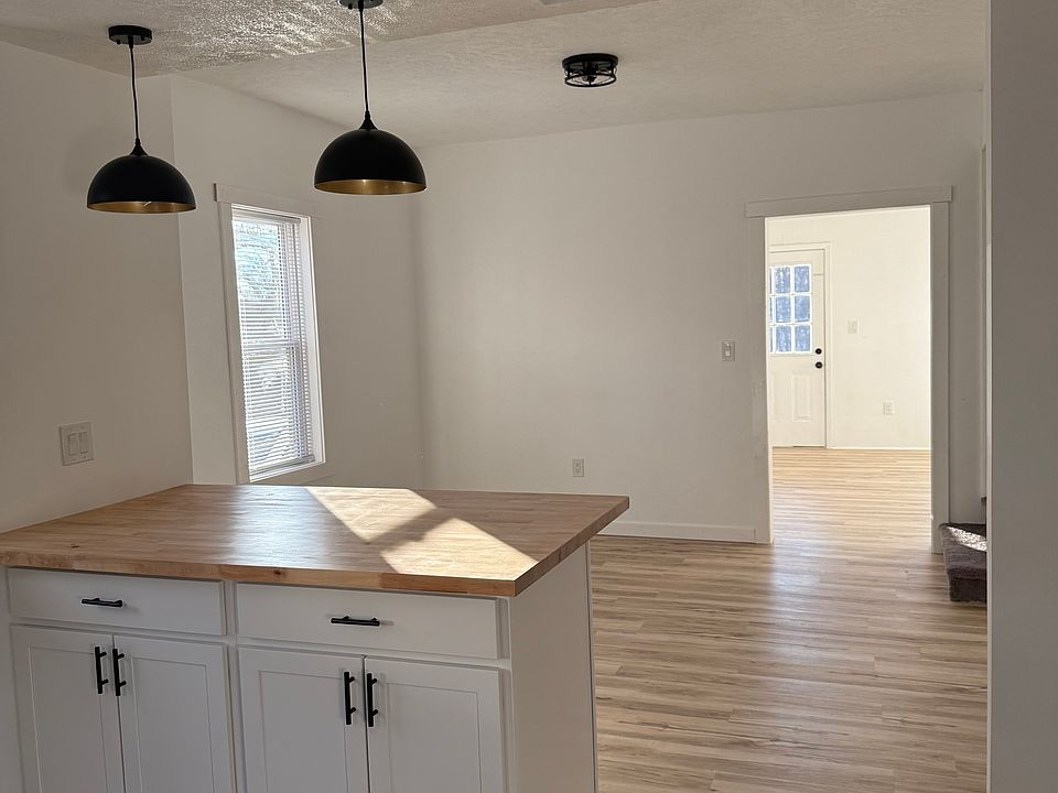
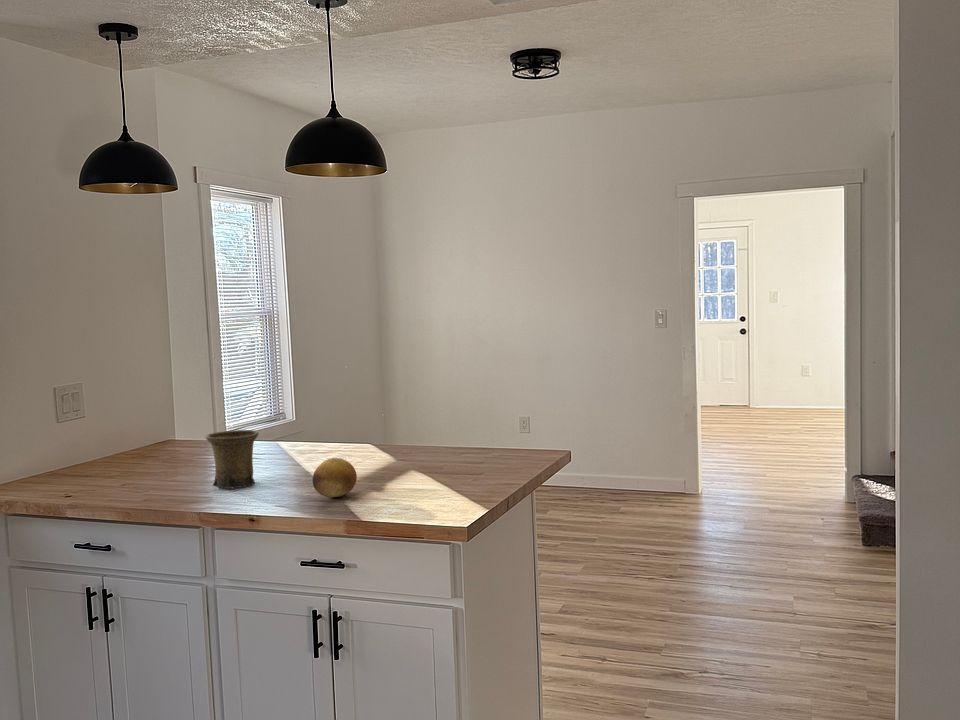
+ fruit [312,457,358,499]
+ mug [205,429,260,490]
